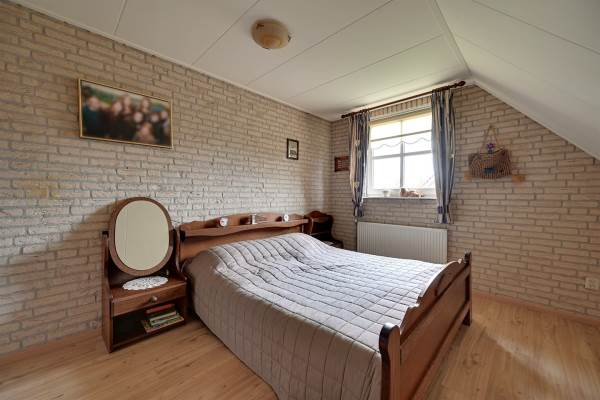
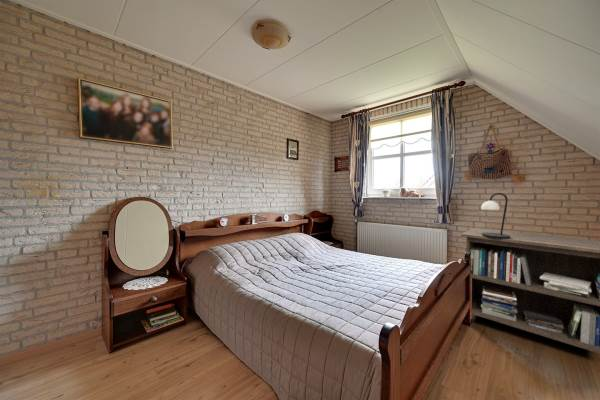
+ table lamp [480,192,510,239]
+ storage cabinet [460,227,600,355]
